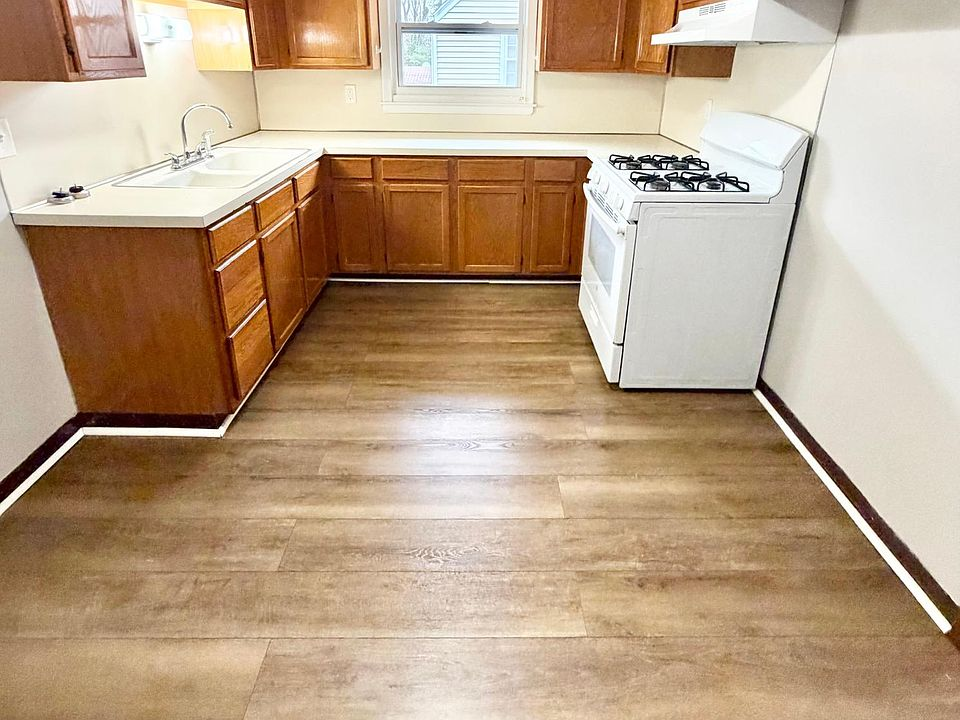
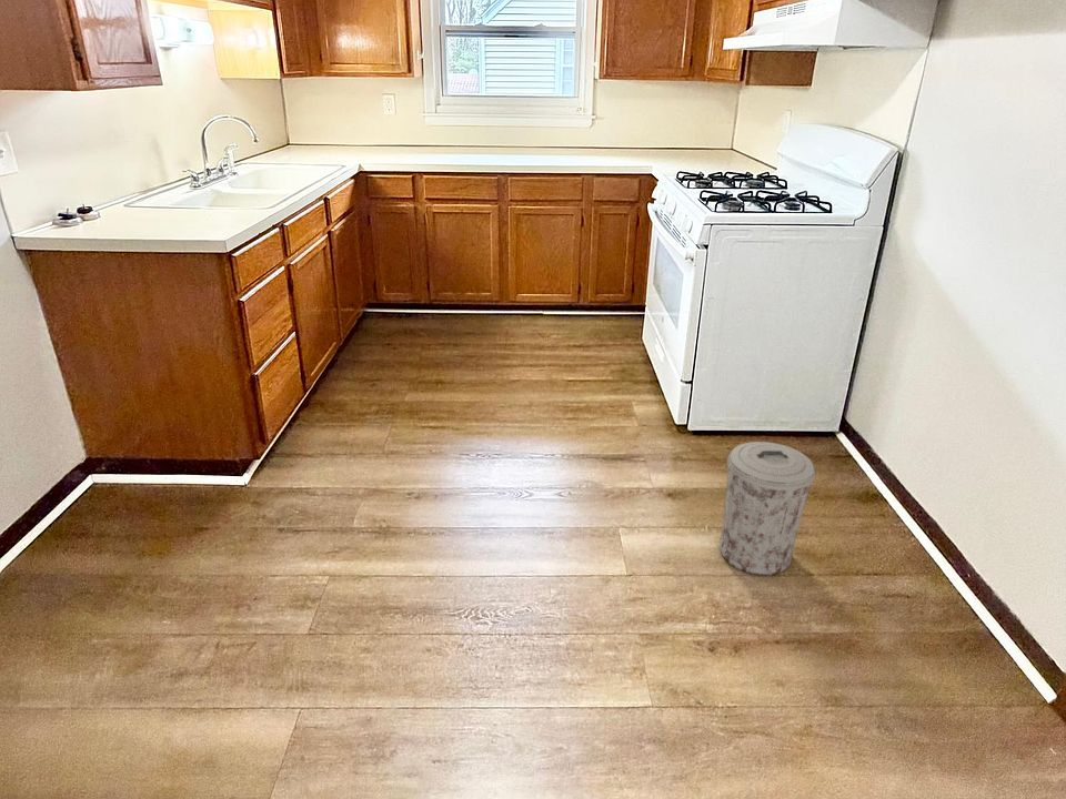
+ trash can [718,441,817,576]
